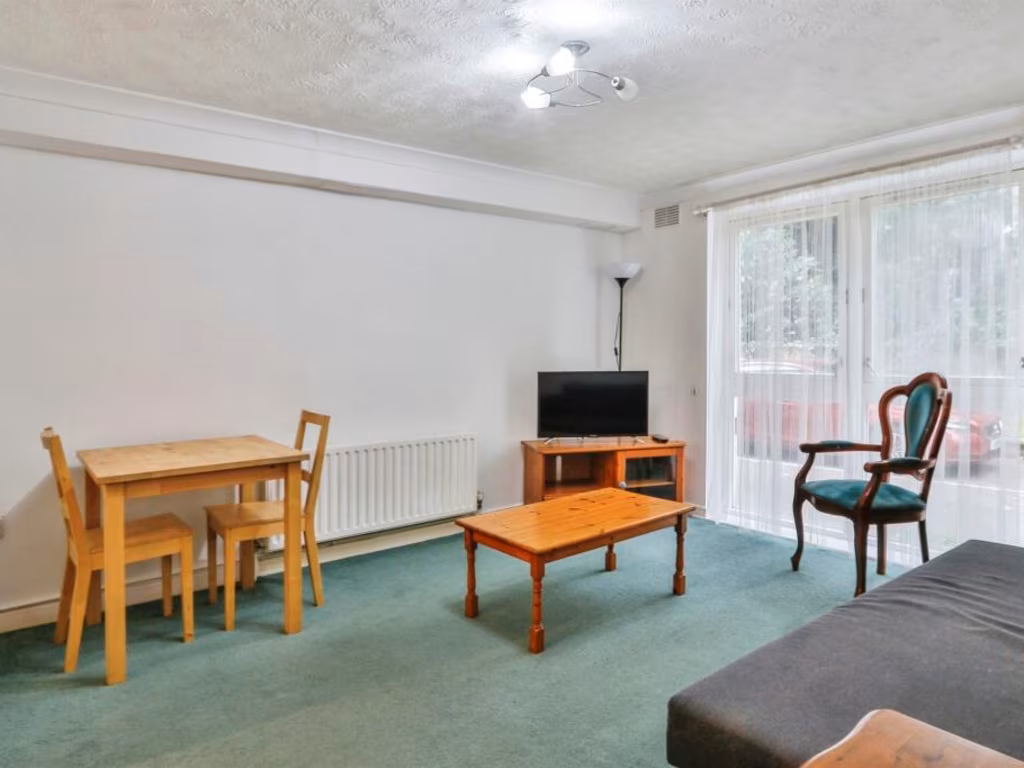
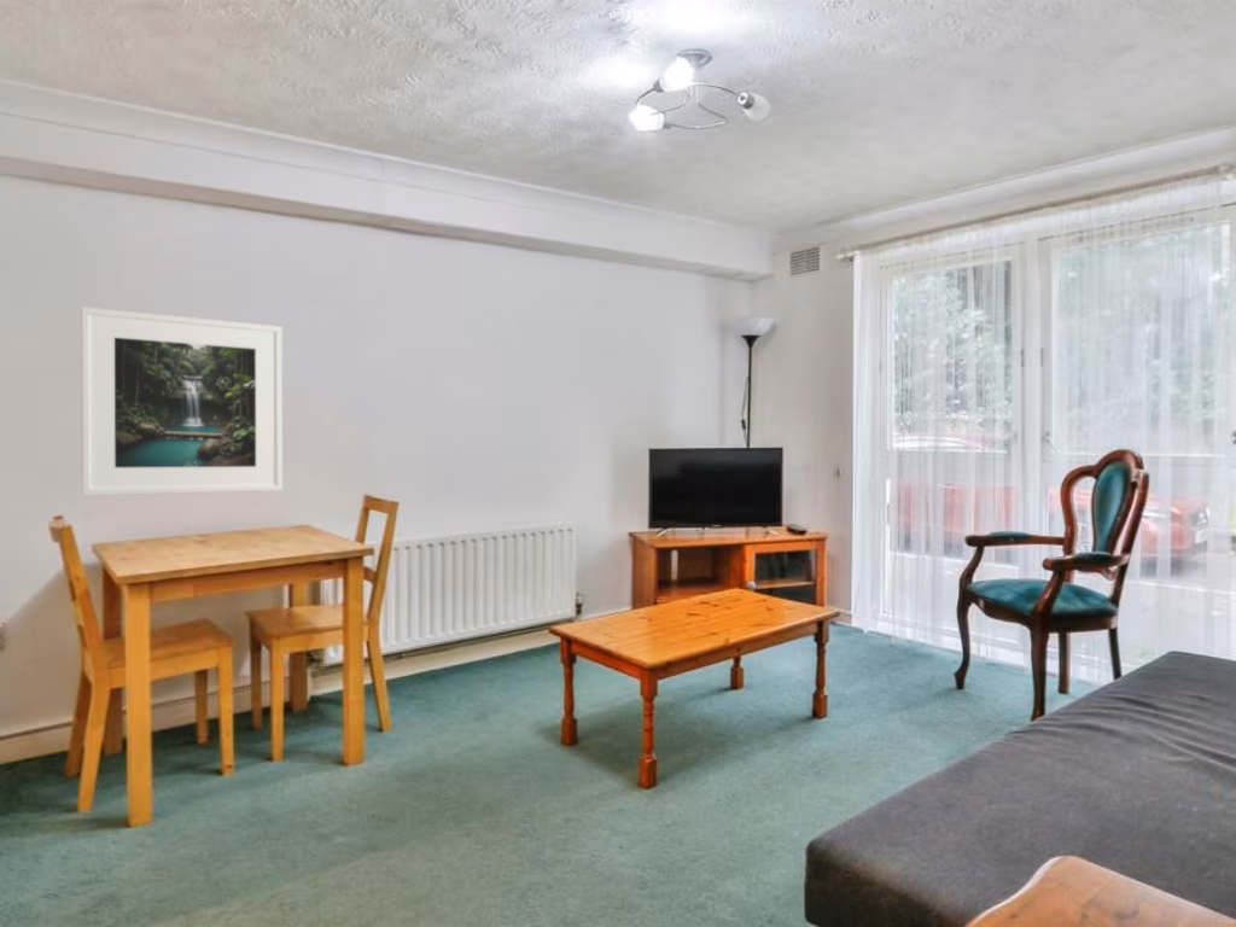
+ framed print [80,305,284,497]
